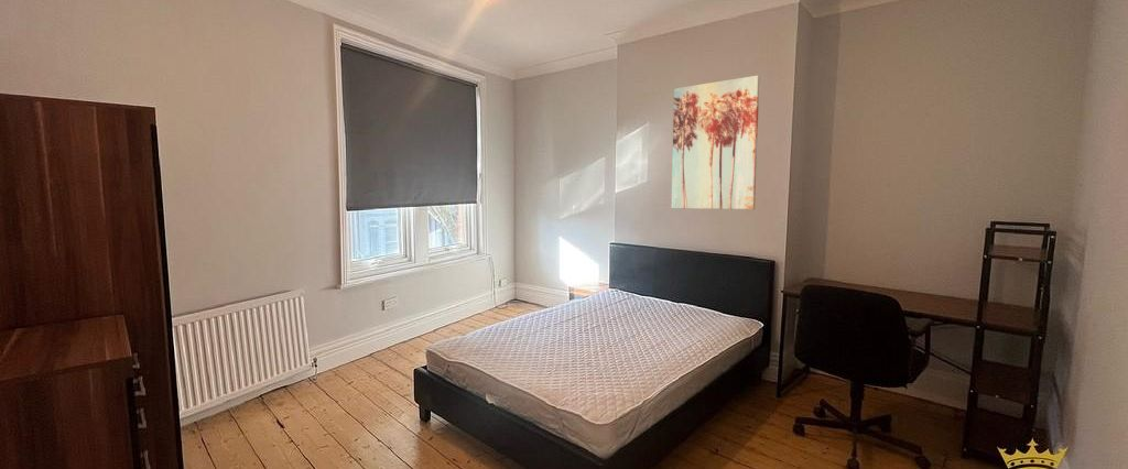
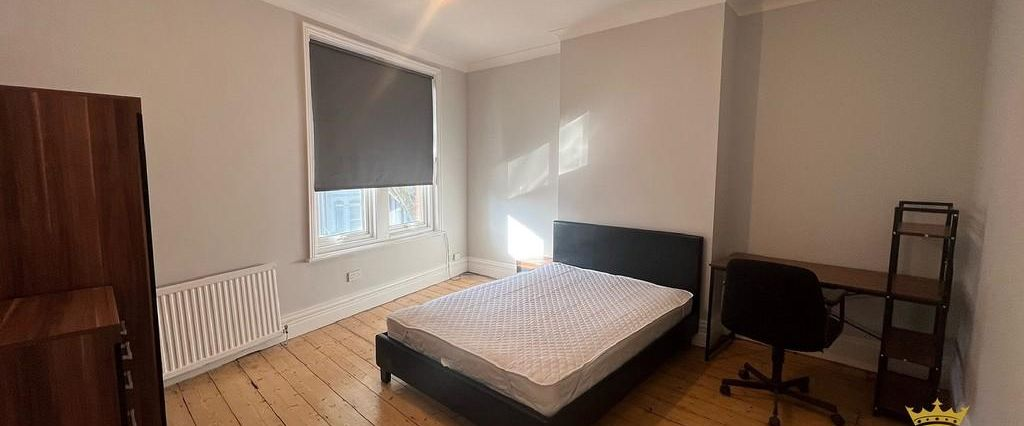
- wall art [670,75,760,210]
